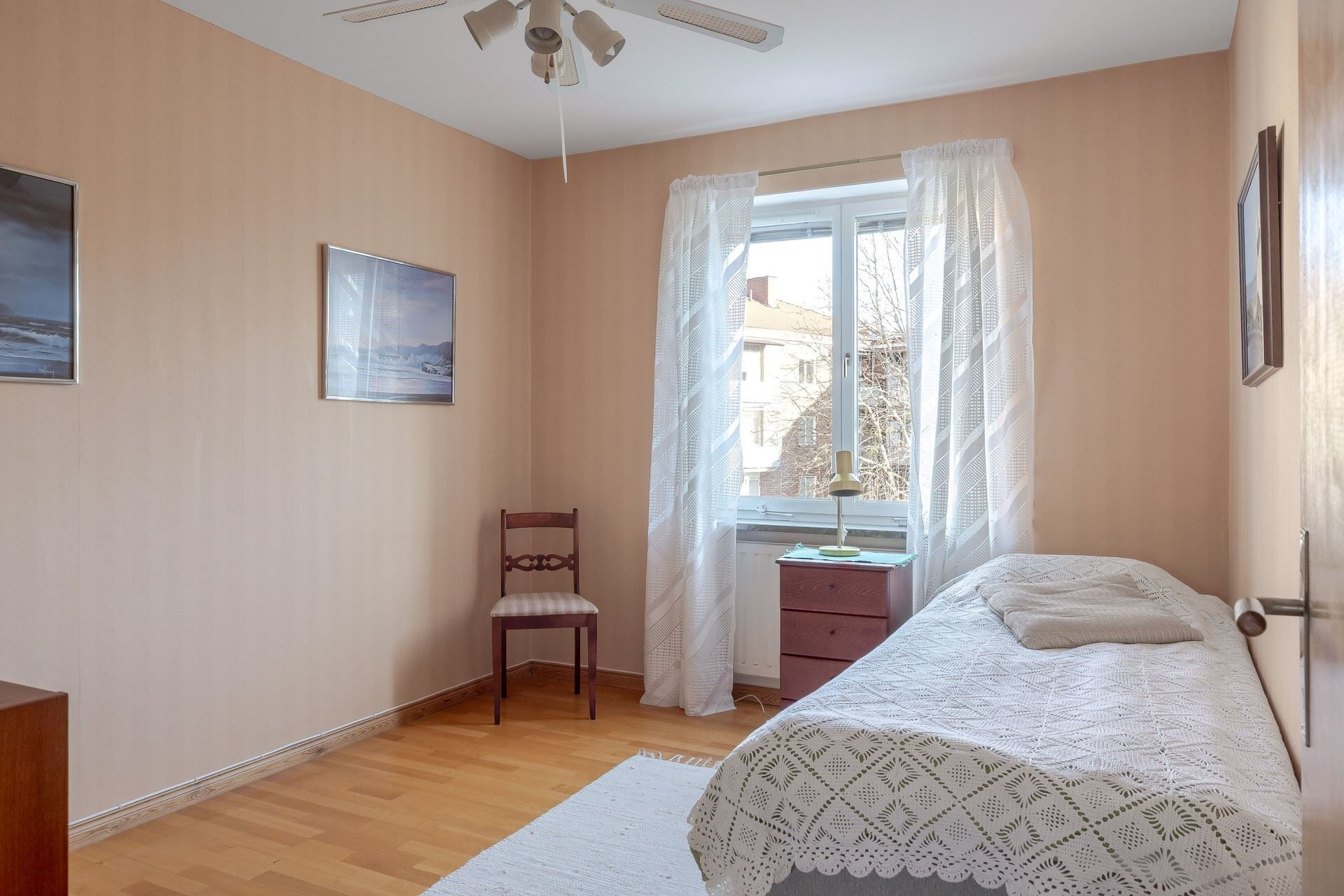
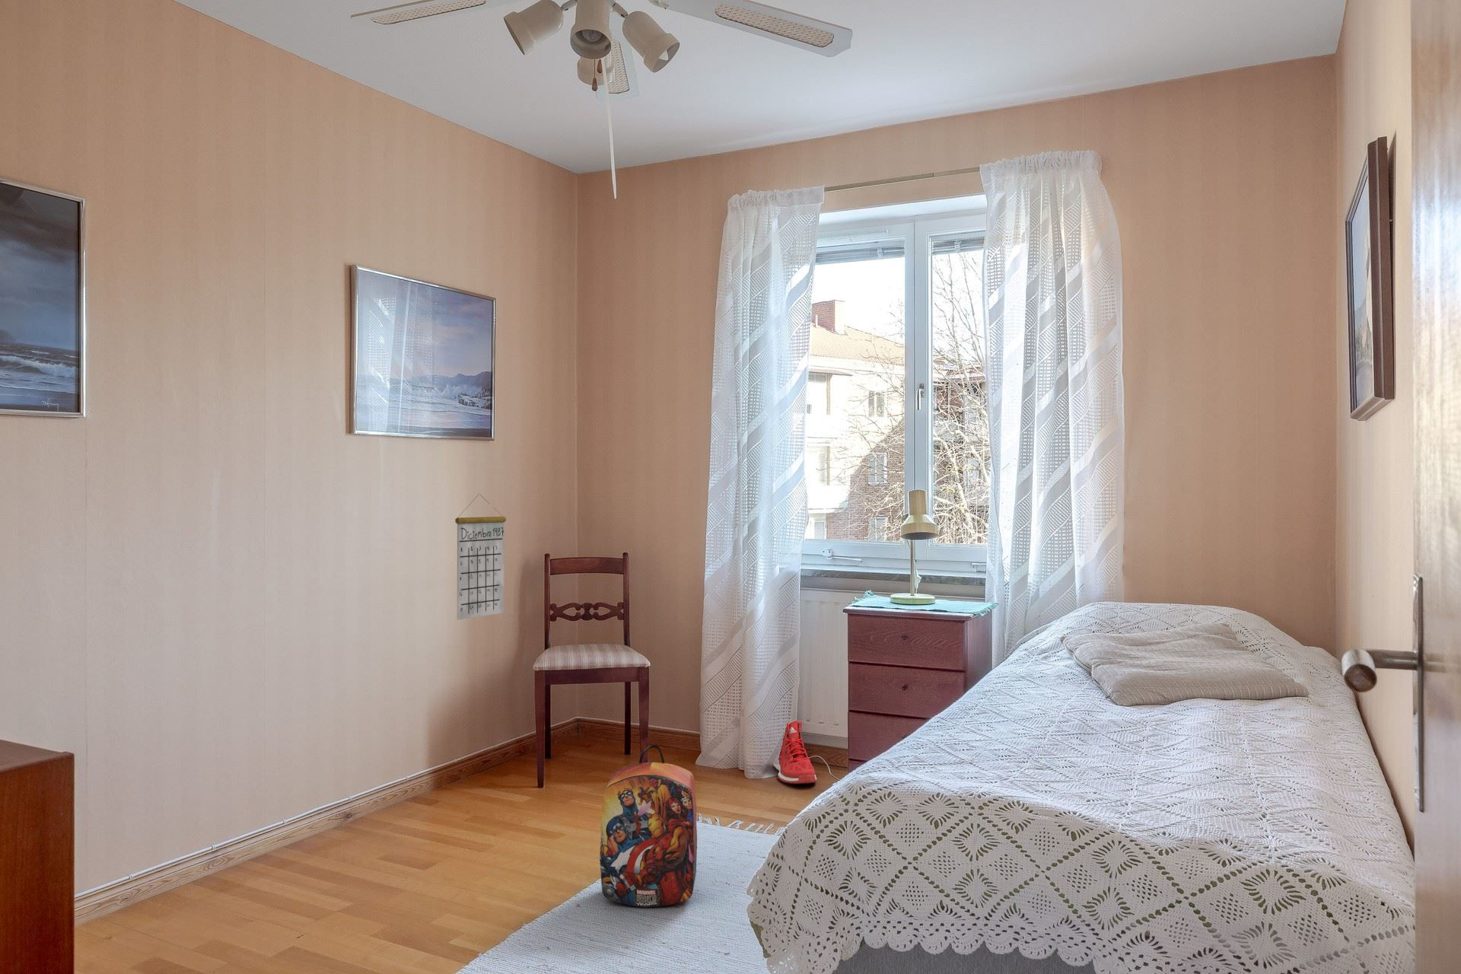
+ sneaker [772,720,817,785]
+ backpack [599,745,698,908]
+ calendar [454,494,507,621]
